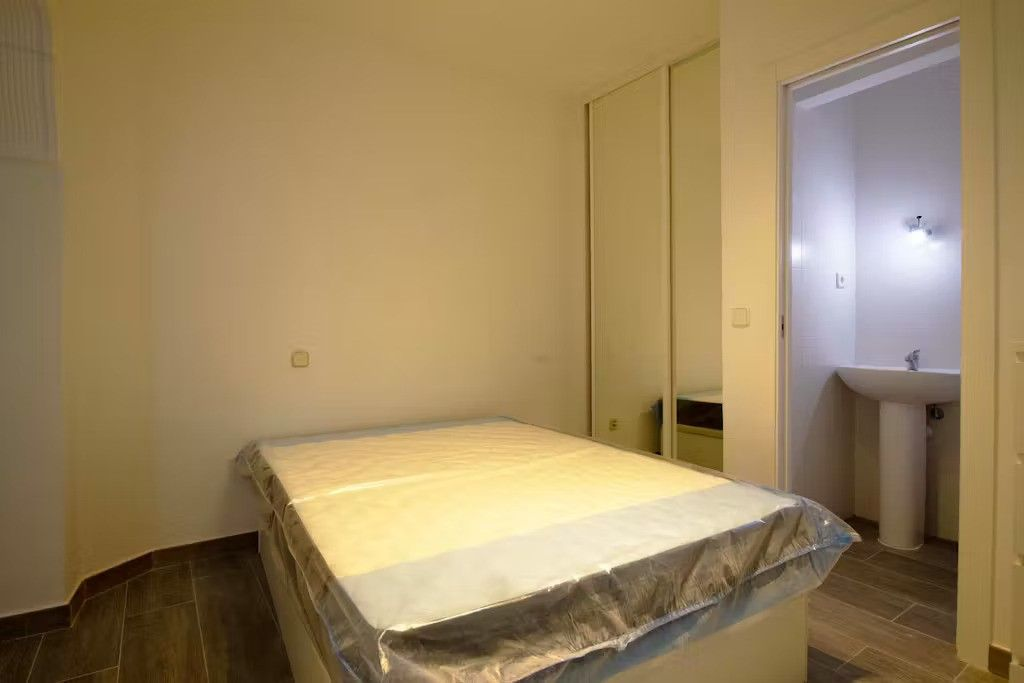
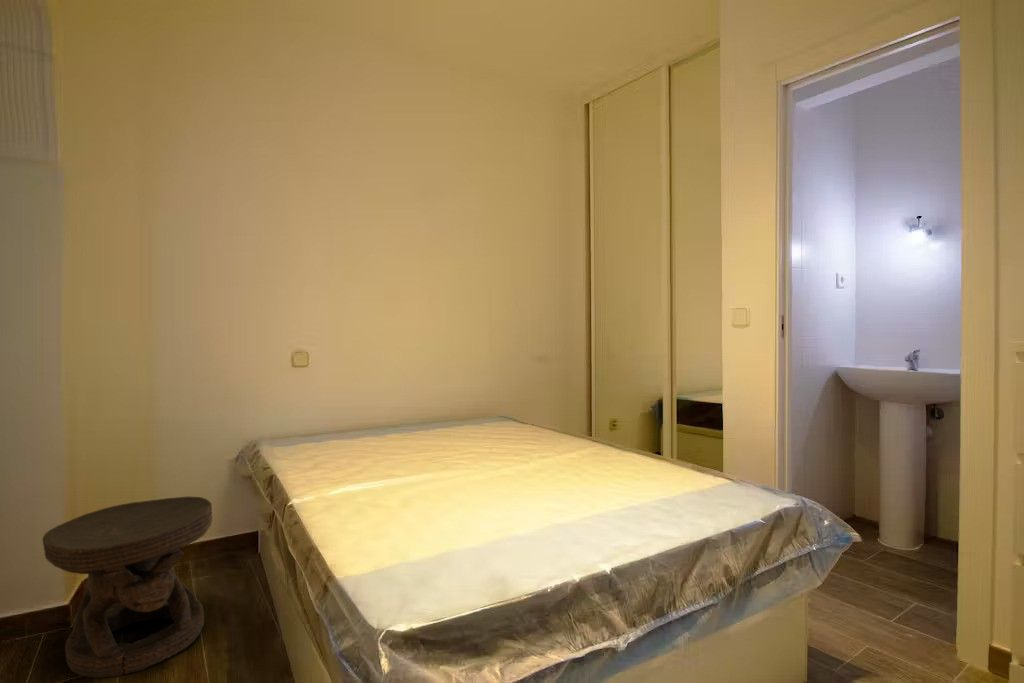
+ carved stool [41,496,213,679]
